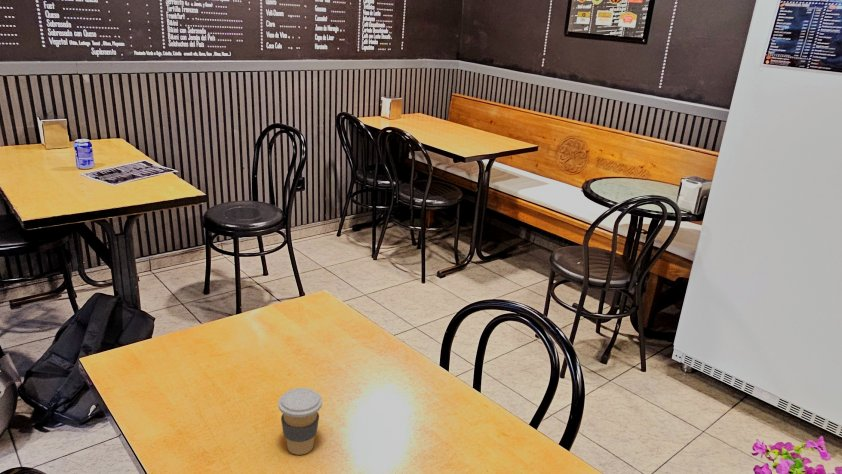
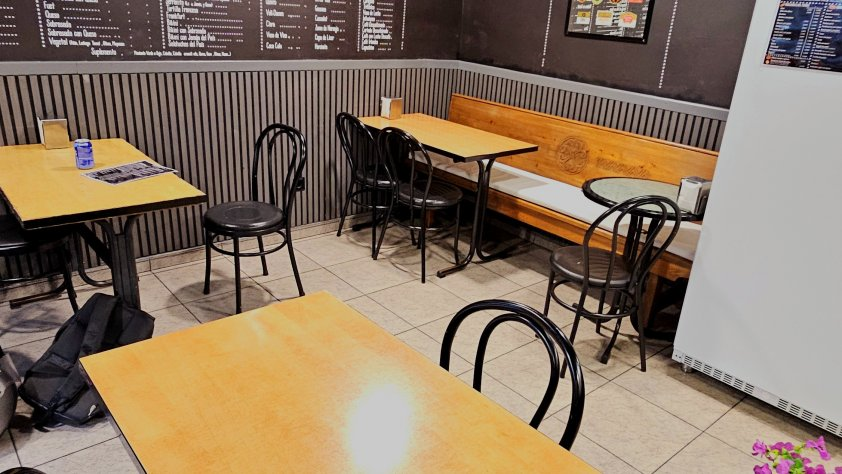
- coffee cup [277,387,323,456]
